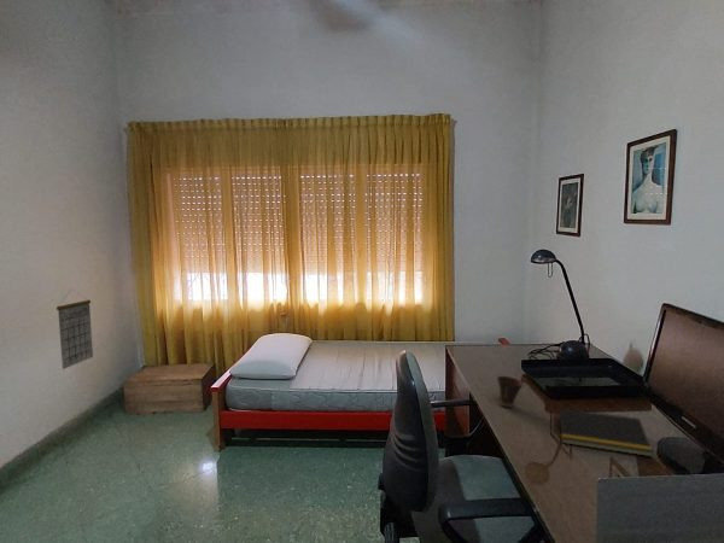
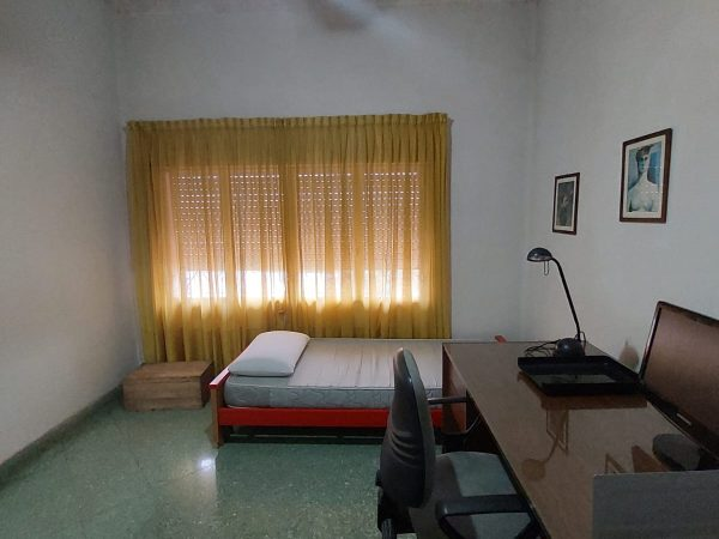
- calendar [56,287,94,370]
- cup [496,375,525,409]
- notepad [556,408,654,457]
